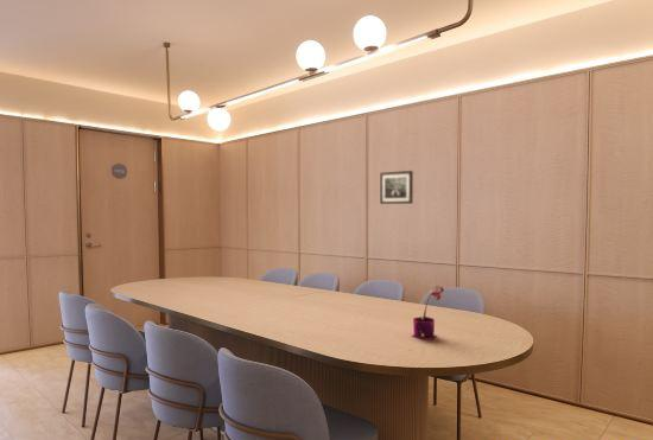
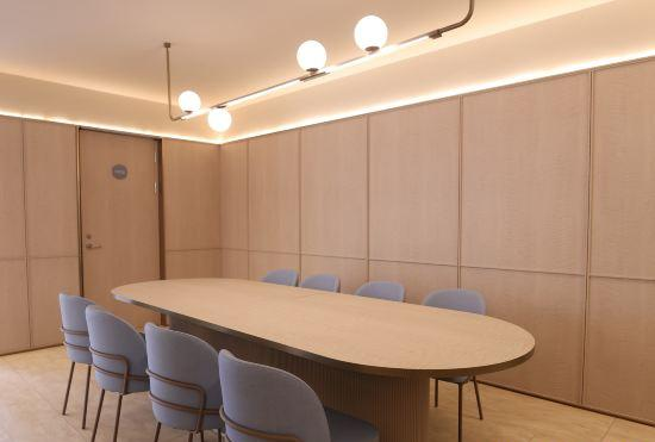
- wall art [379,170,414,205]
- potted plant [410,285,445,342]
